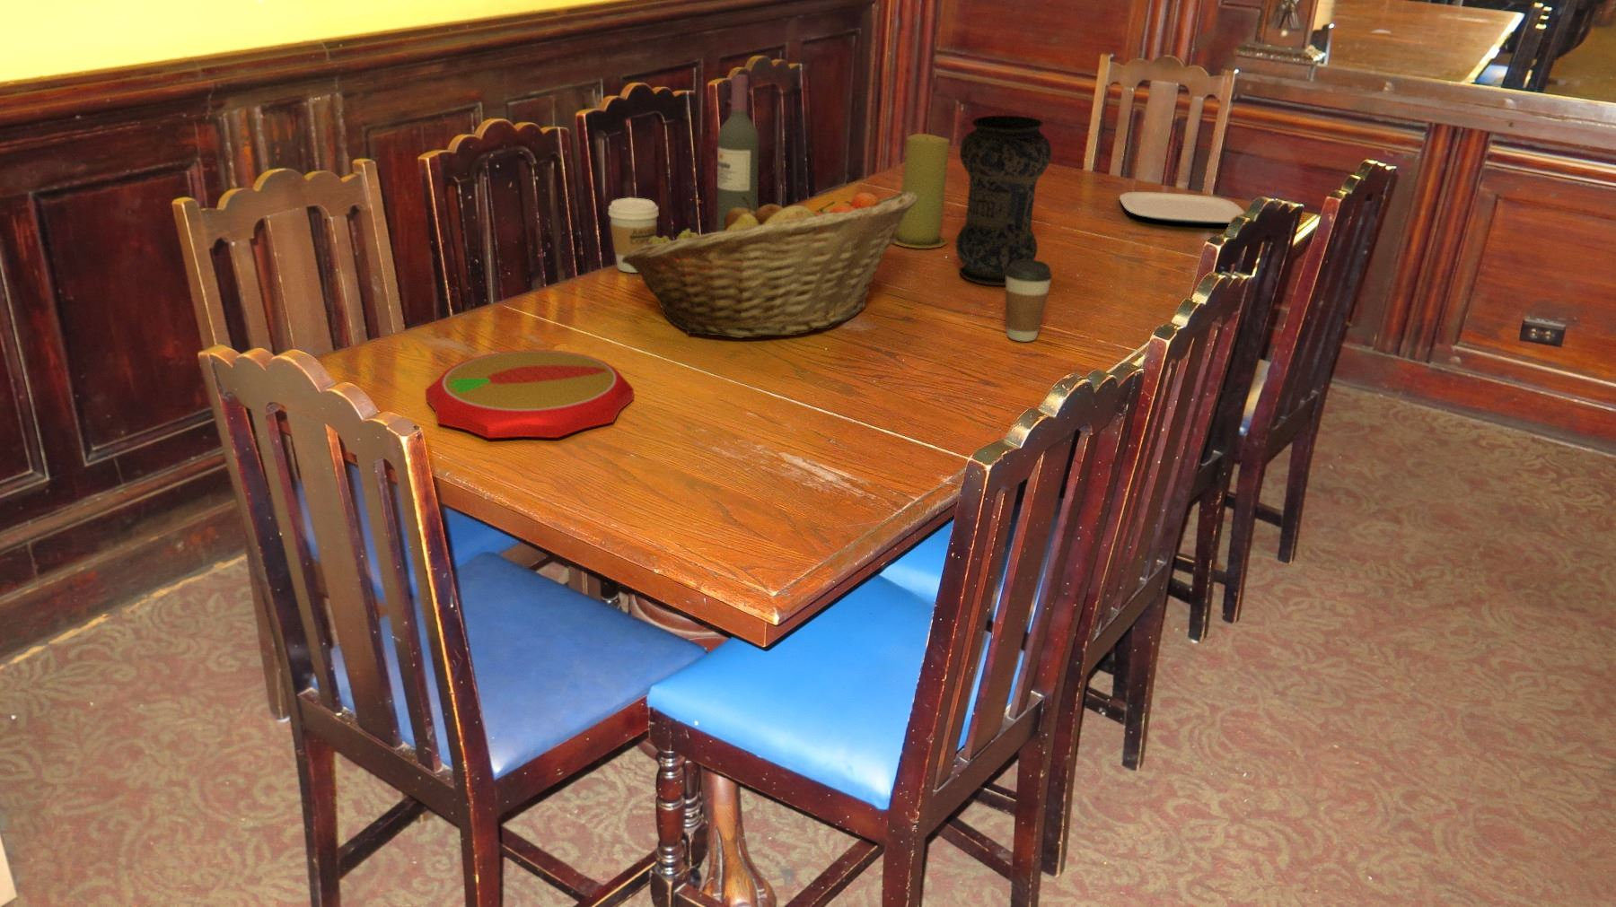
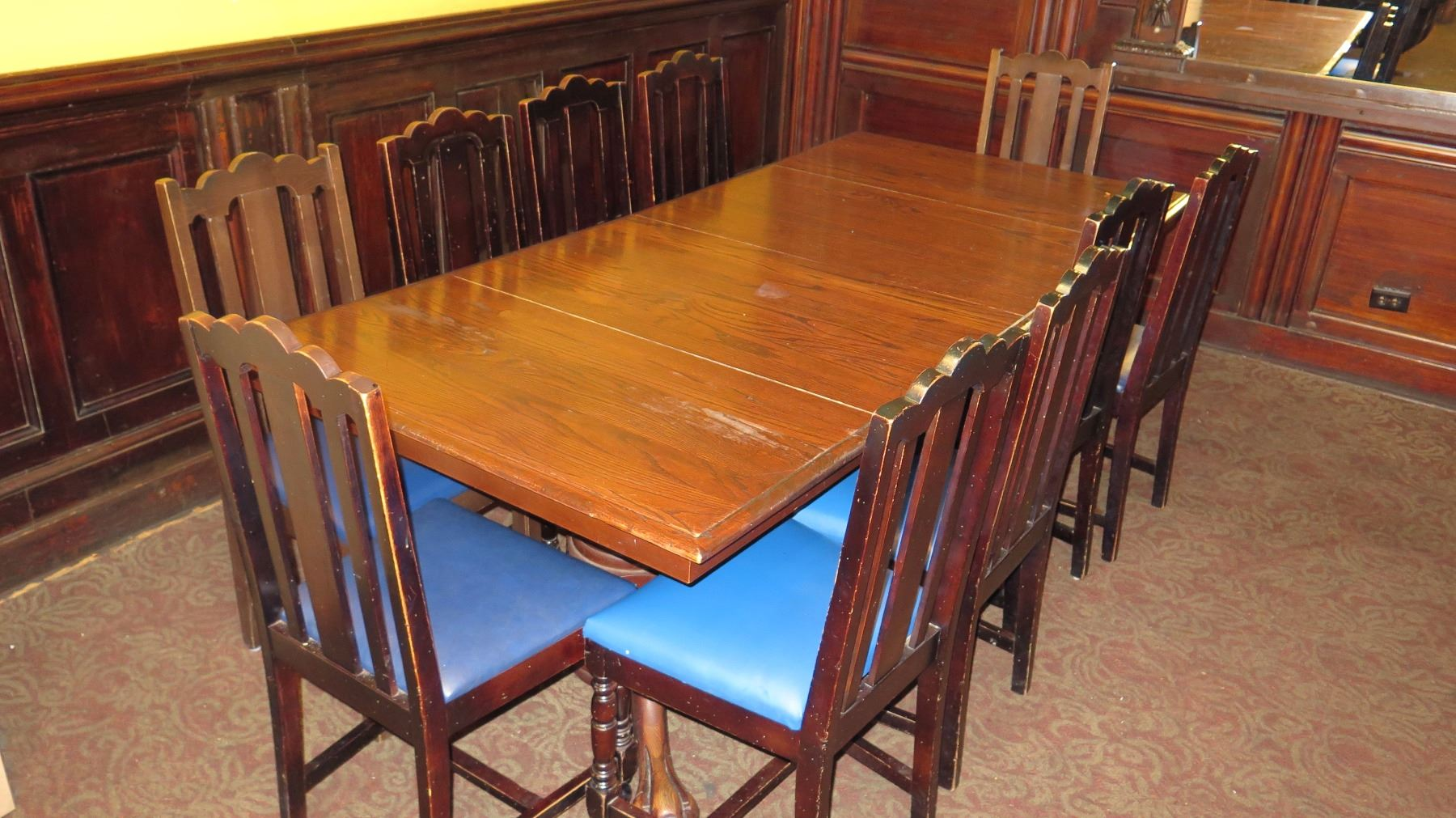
- wine bottle [716,73,759,233]
- plate [425,349,635,439]
- coffee cup [608,196,660,274]
- candle [893,133,951,248]
- fruit basket [623,192,918,339]
- plate [1119,191,1245,224]
- vase [955,115,1052,286]
- coffee cup [1004,259,1053,343]
